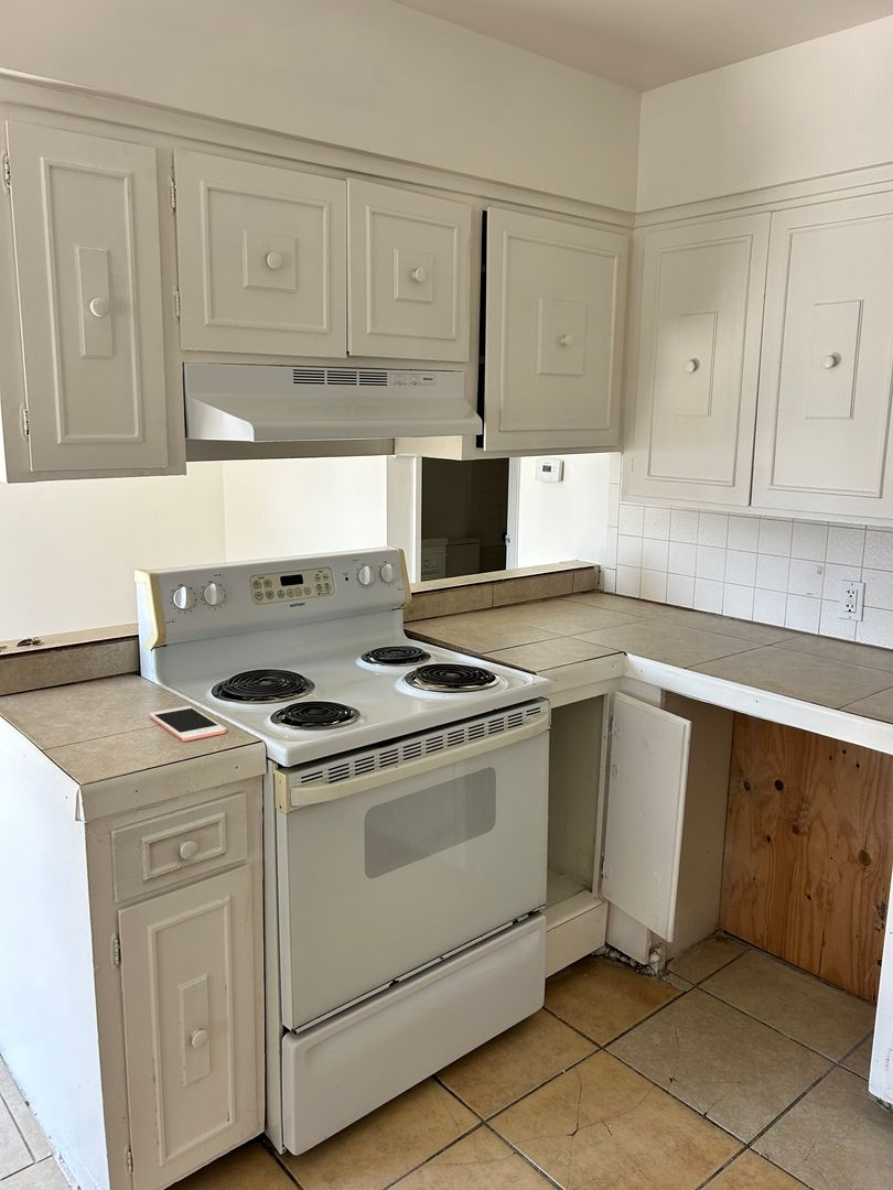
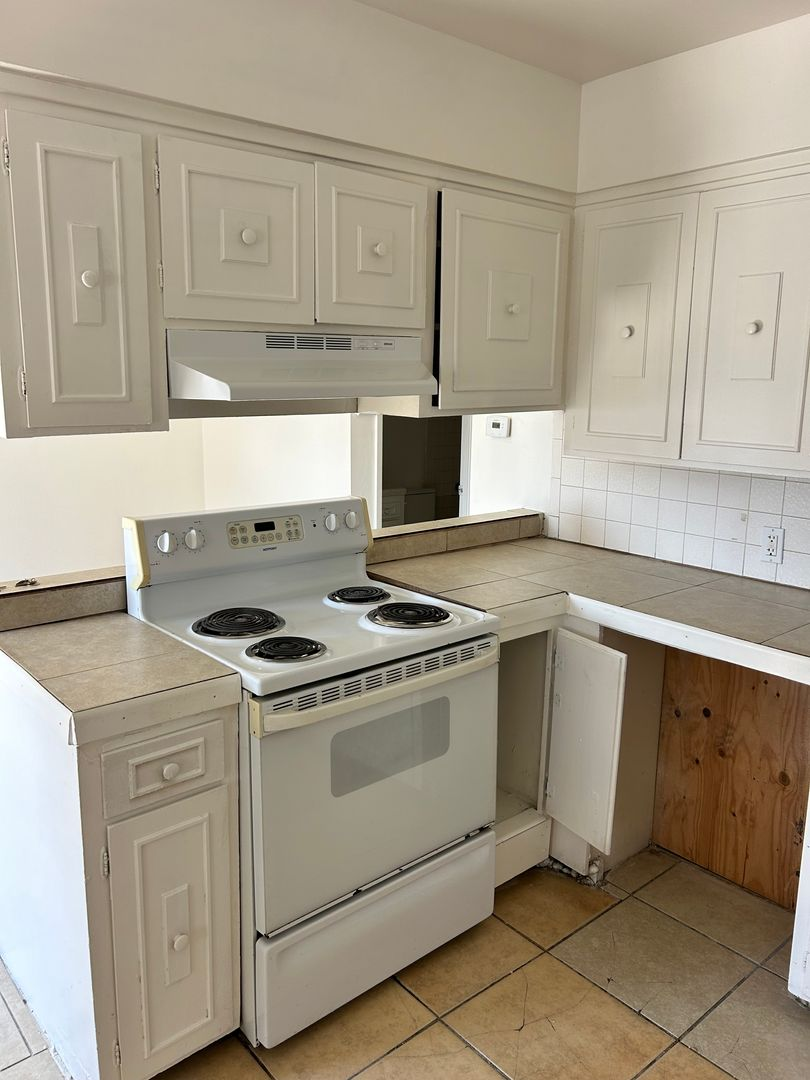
- cell phone [149,705,227,743]
